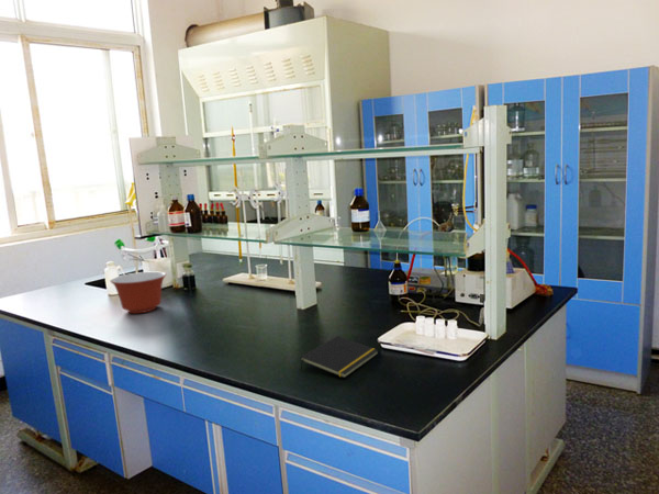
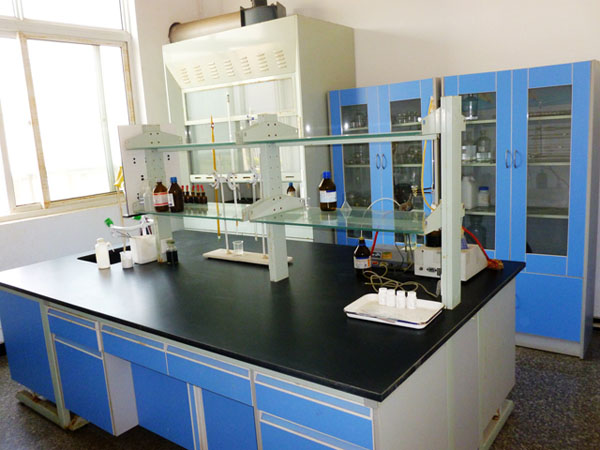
- notepad [299,335,379,379]
- mixing bowl [109,270,167,314]
